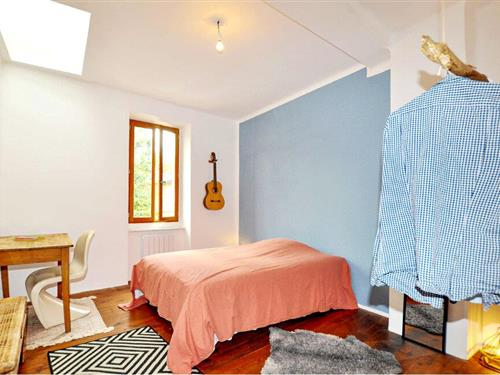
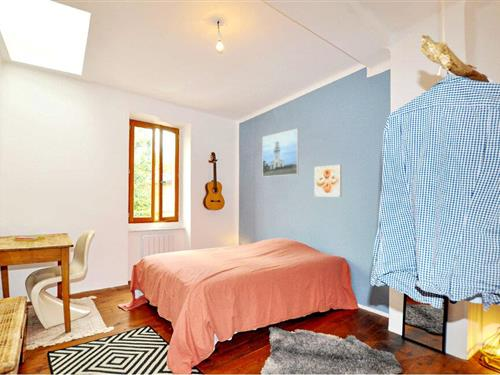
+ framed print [313,164,343,198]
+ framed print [262,128,300,178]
